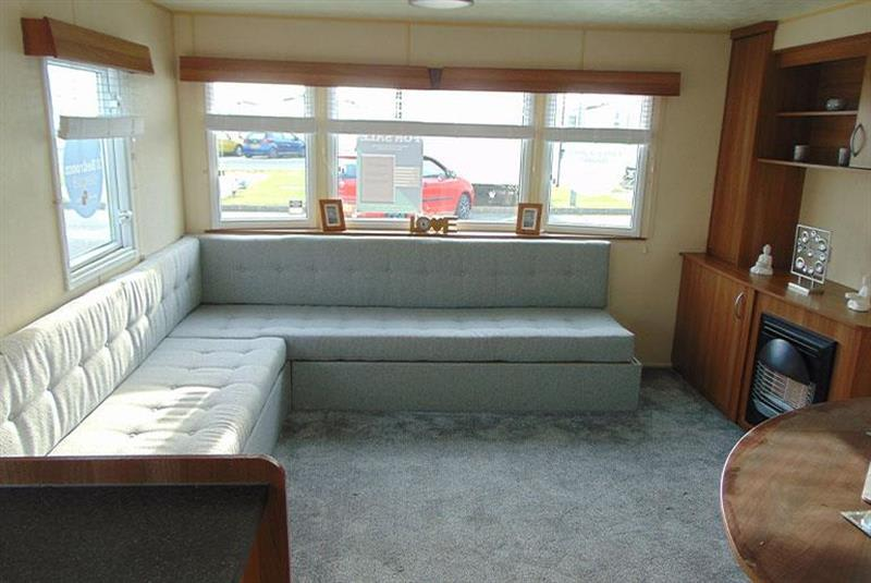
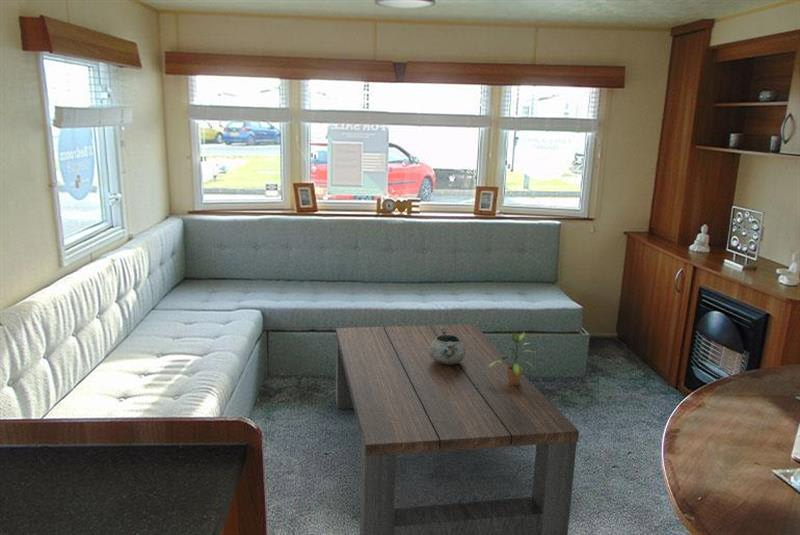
+ decorative bowl [429,326,466,364]
+ coffee table [335,323,580,535]
+ potted plant [487,331,536,384]
